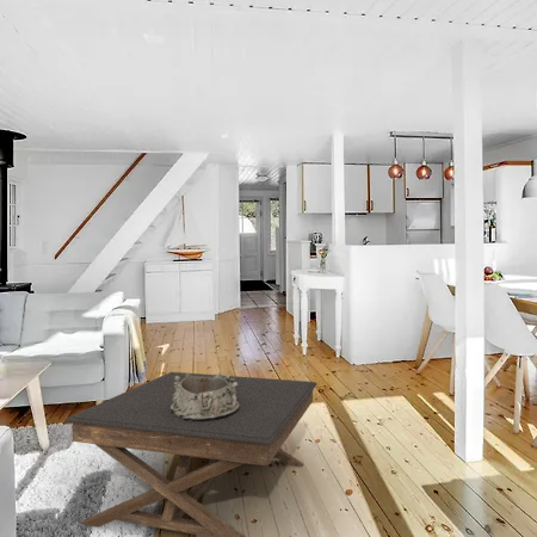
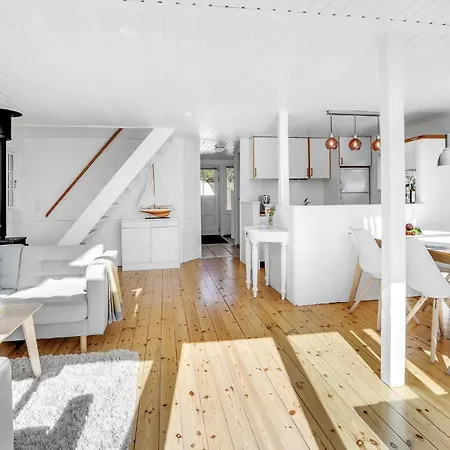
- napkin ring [171,372,240,421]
- coffee table [64,371,319,537]
